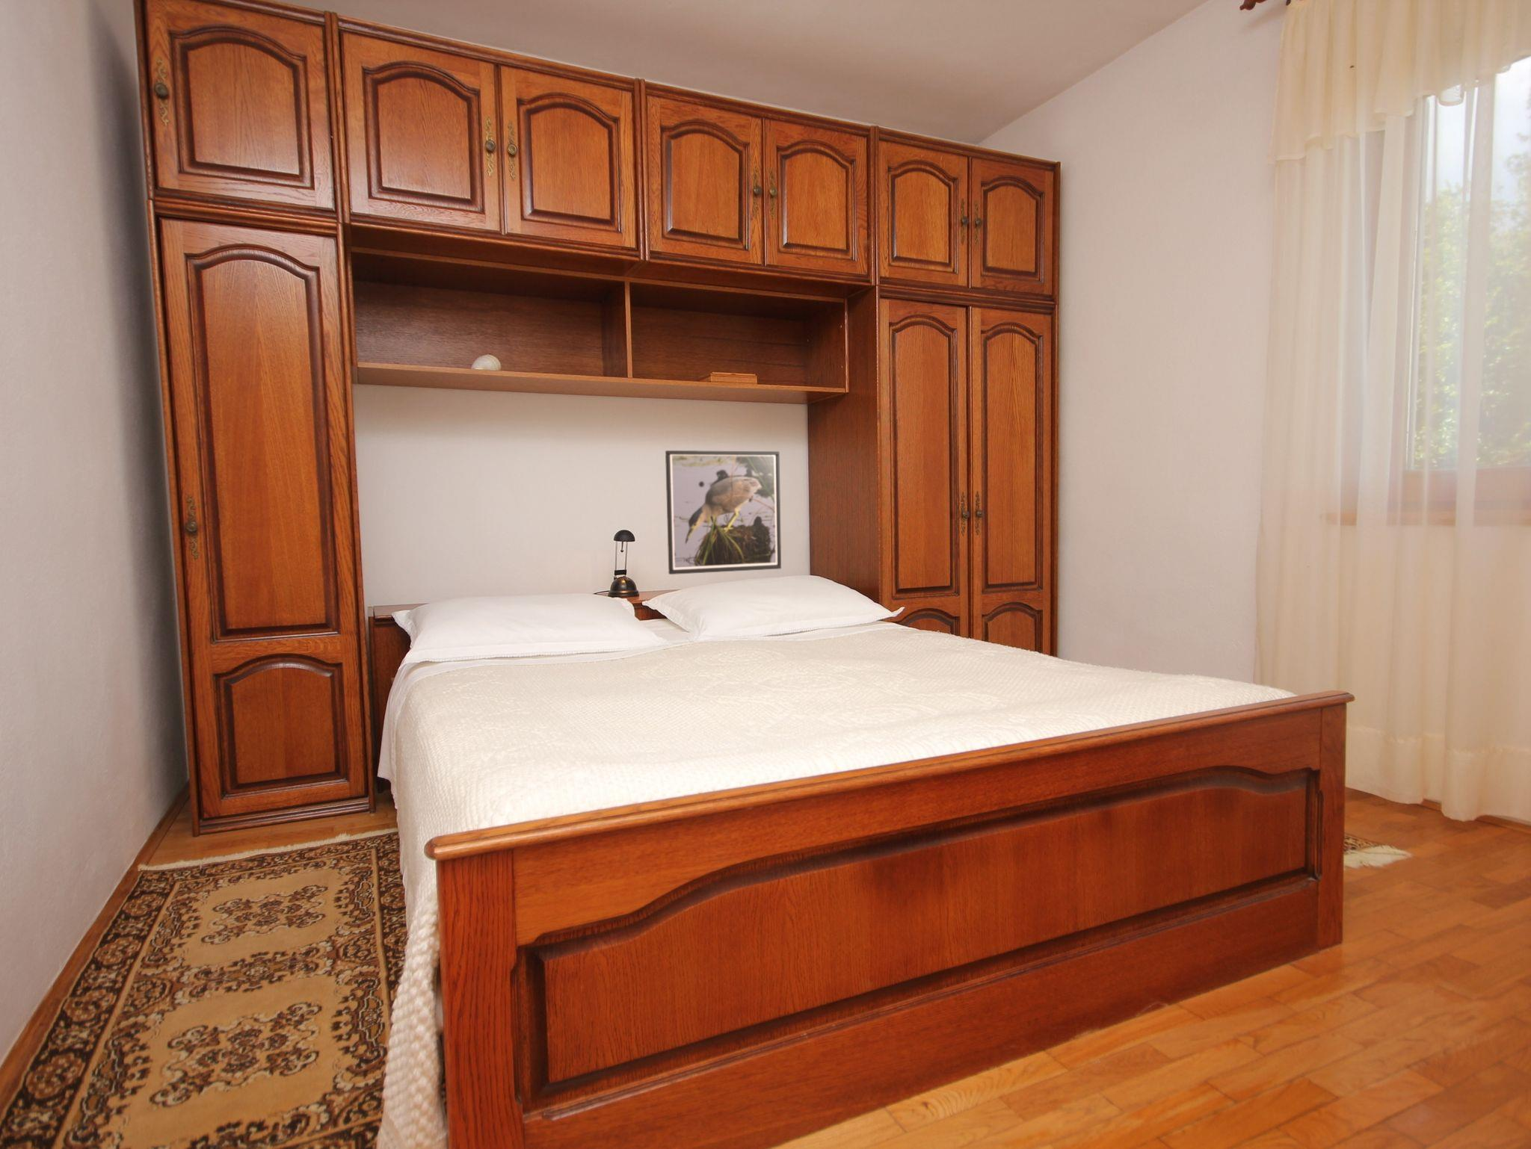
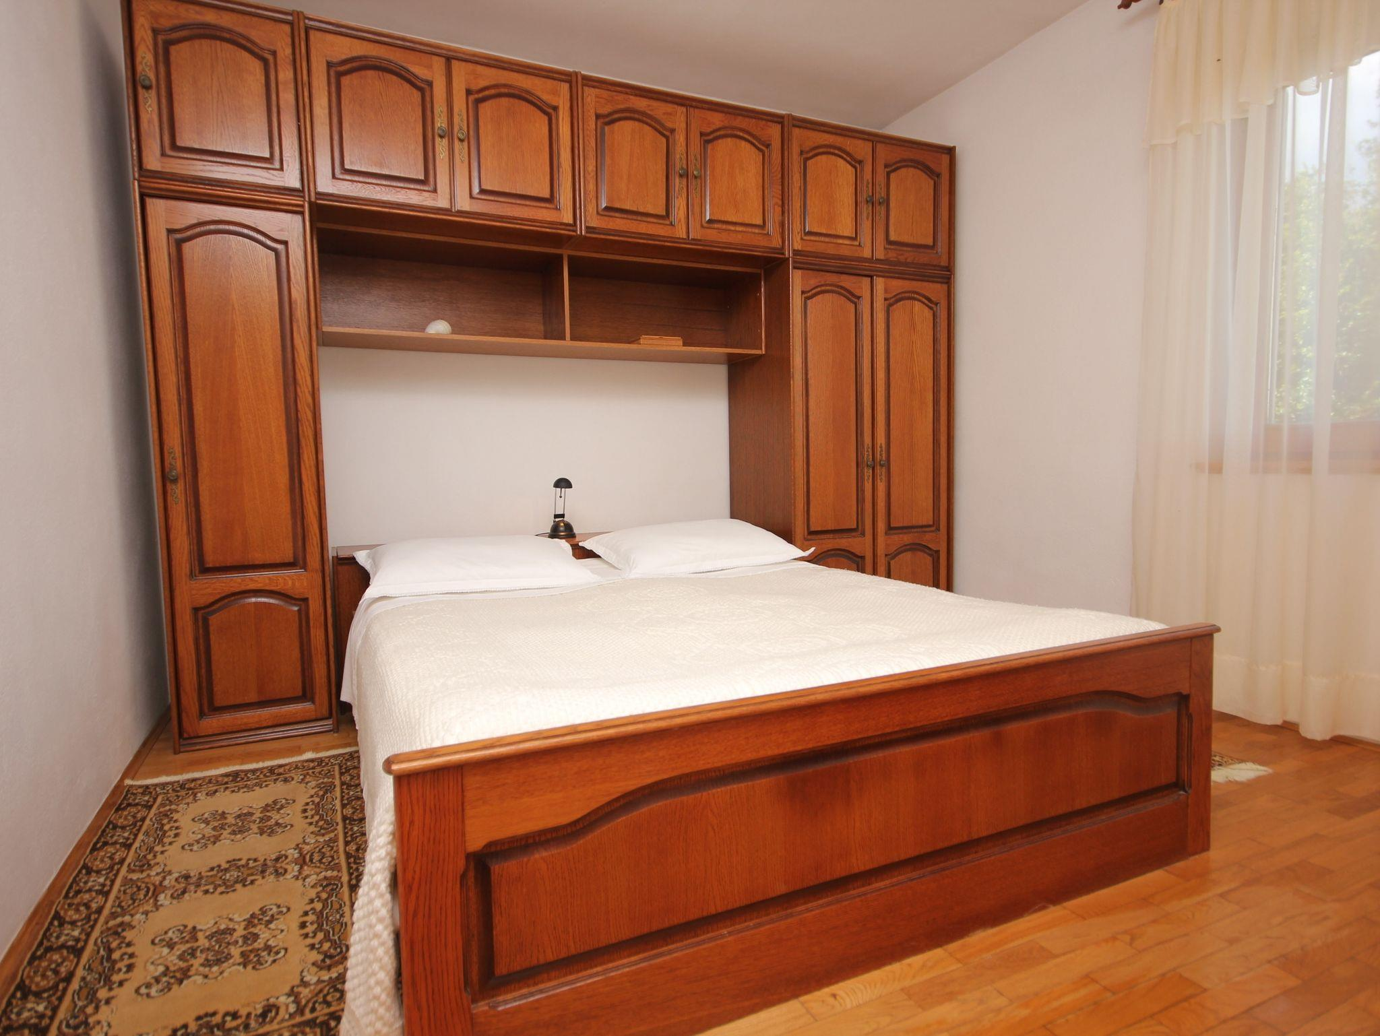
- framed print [664,450,782,576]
